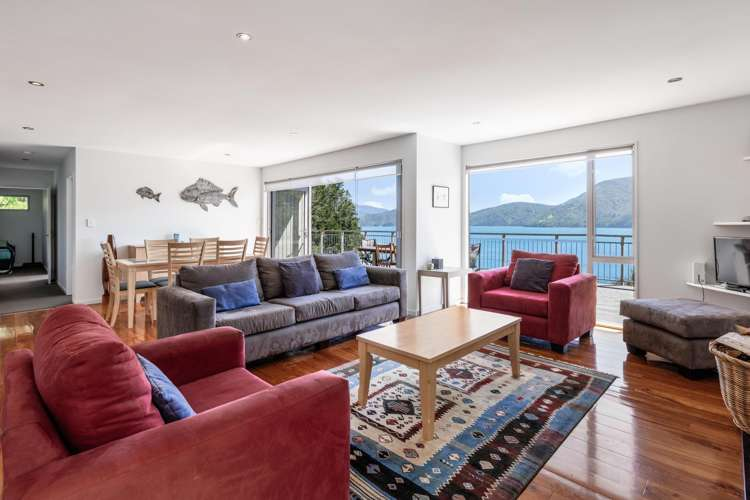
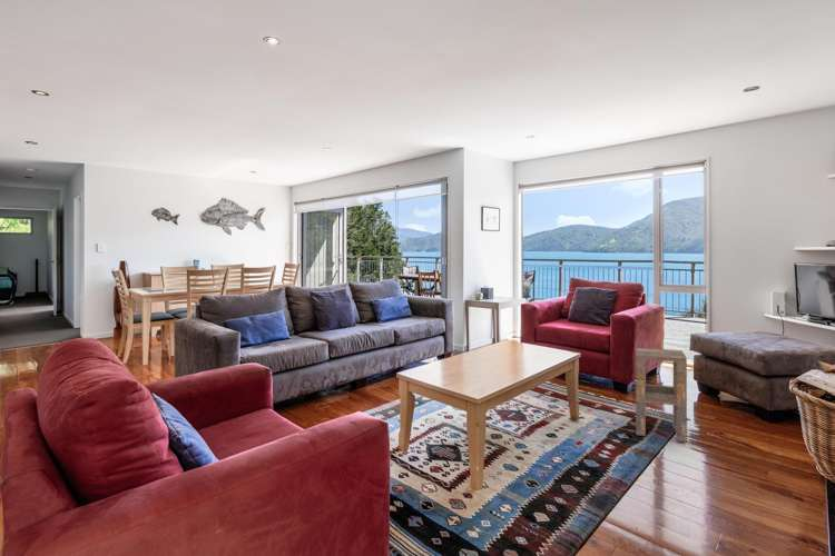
+ side table [635,347,688,444]
